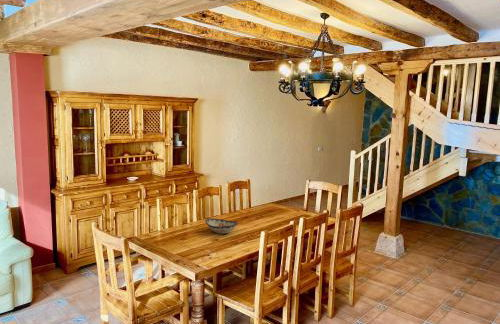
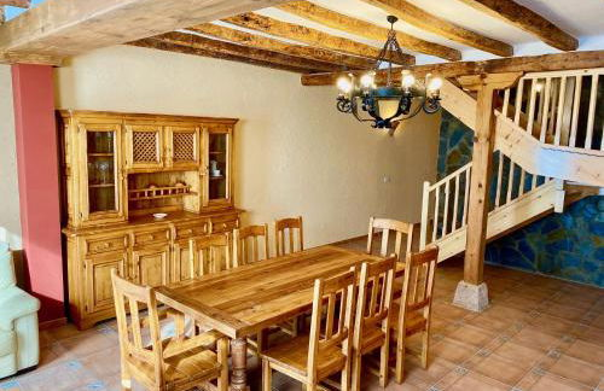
- decorative bowl [204,217,239,235]
